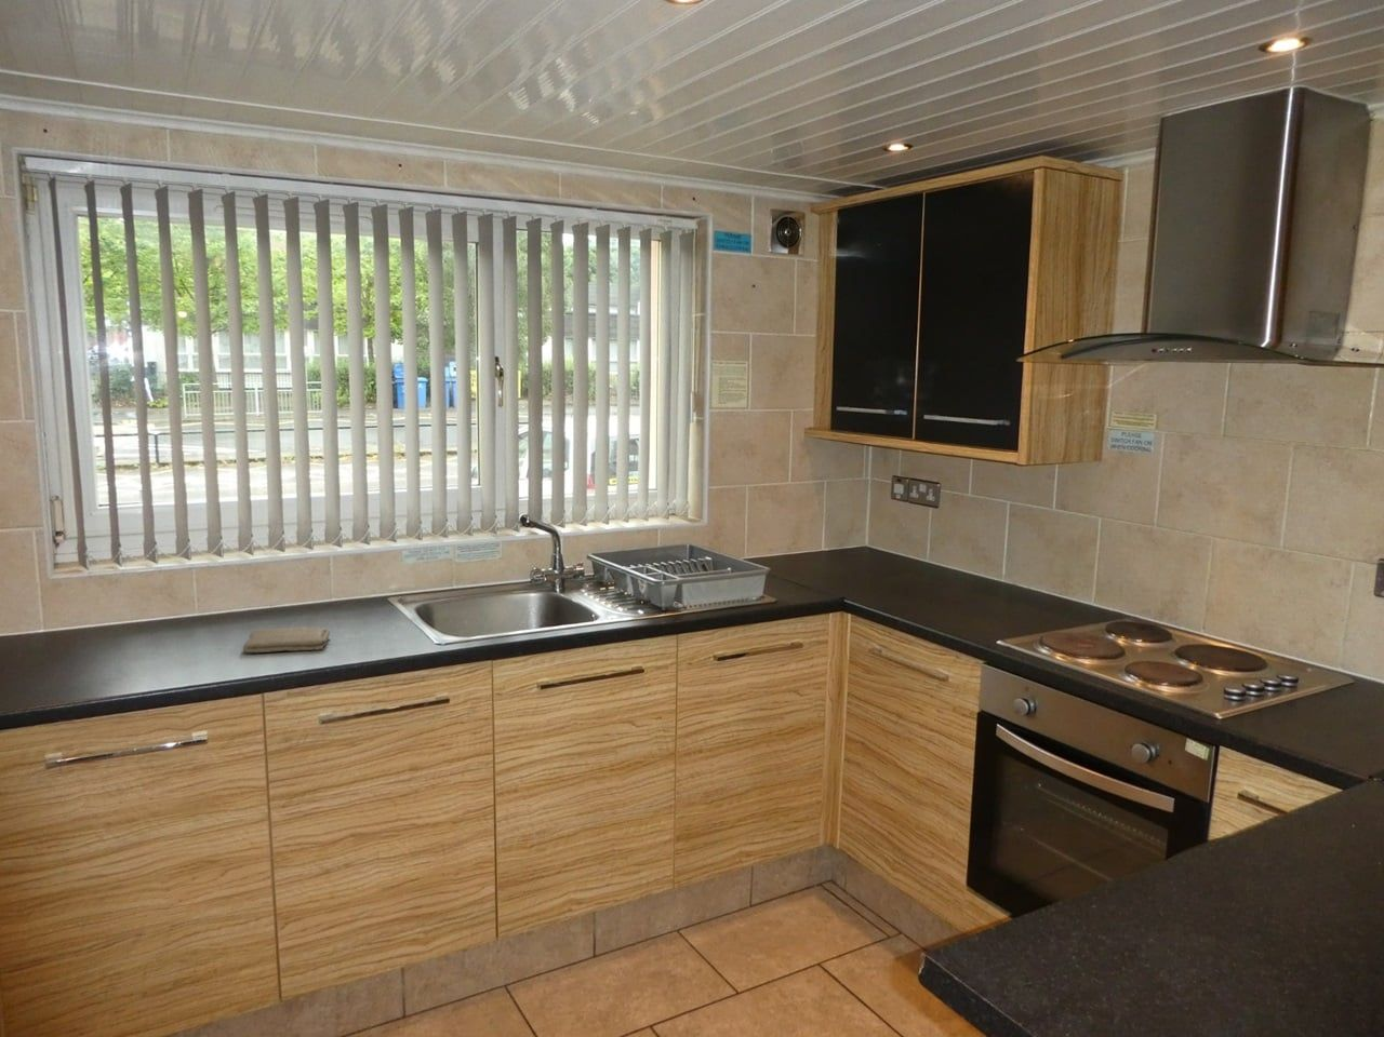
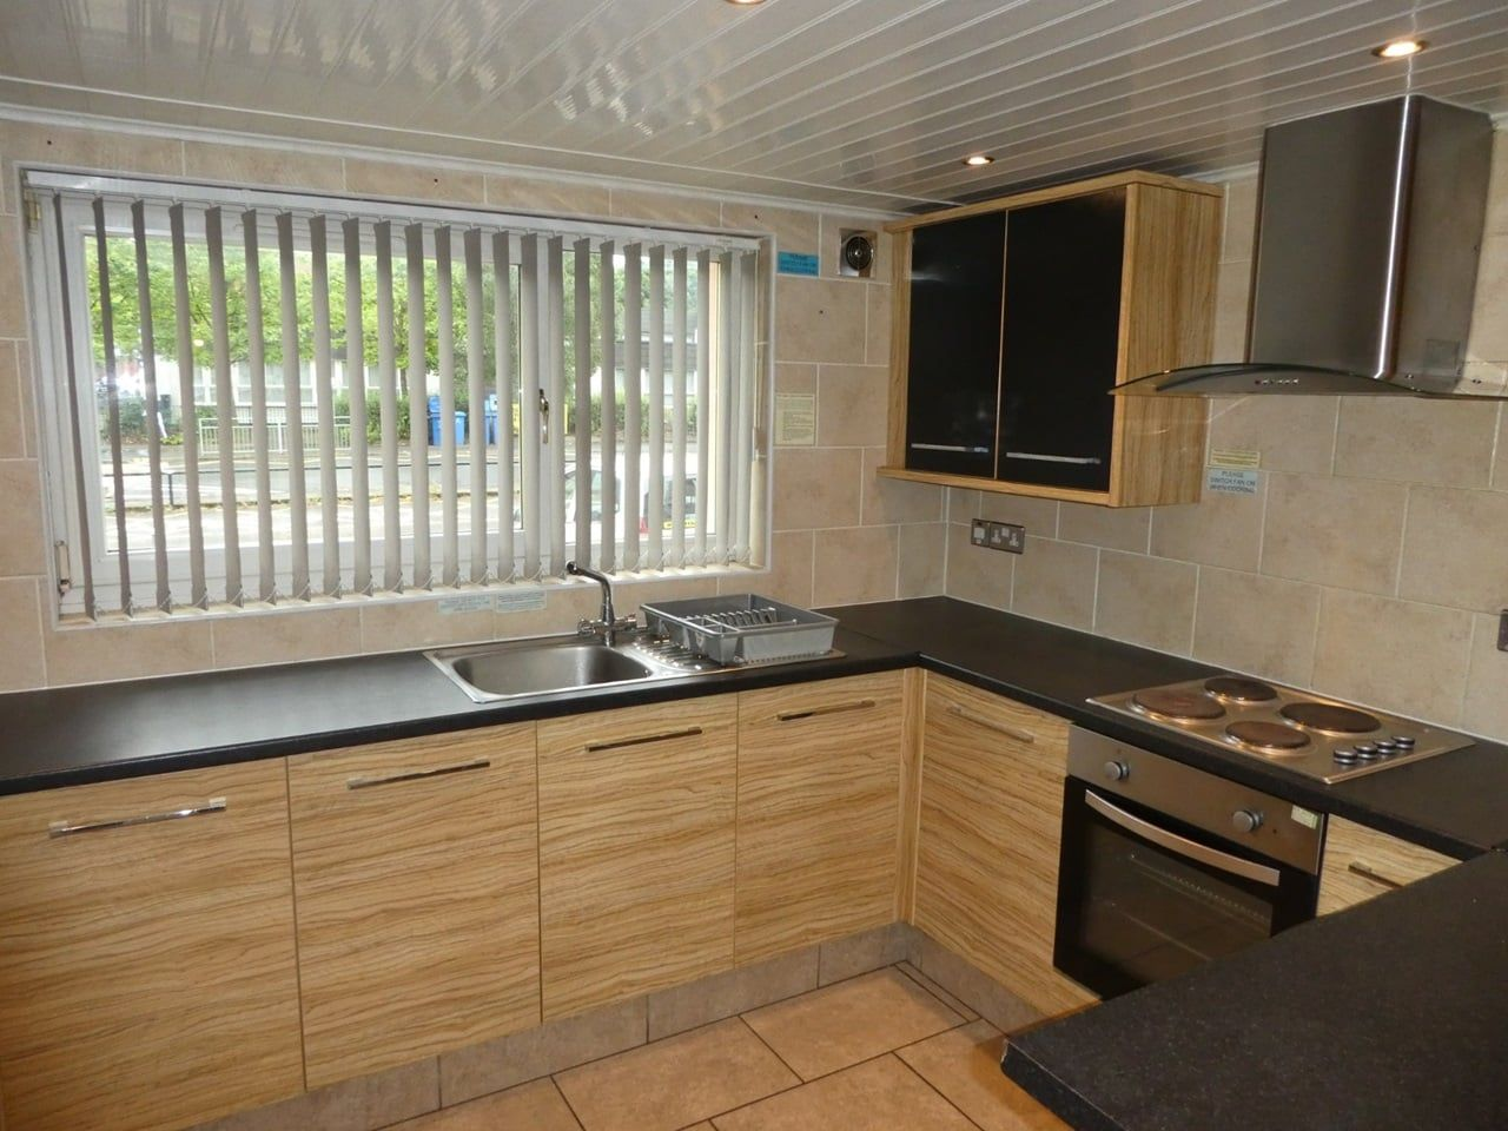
- washcloth [242,625,331,654]
